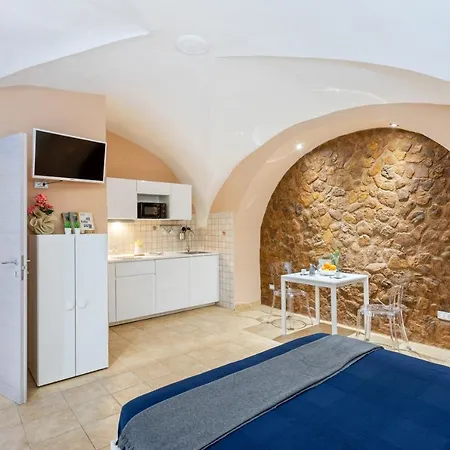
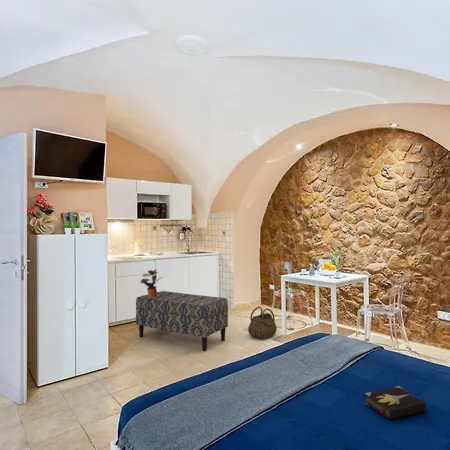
+ potted plant [139,269,163,298]
+ hardback book [364,385,427,421]
+ bench [135,290,229,352]
+ basket [247,306,278,340]
